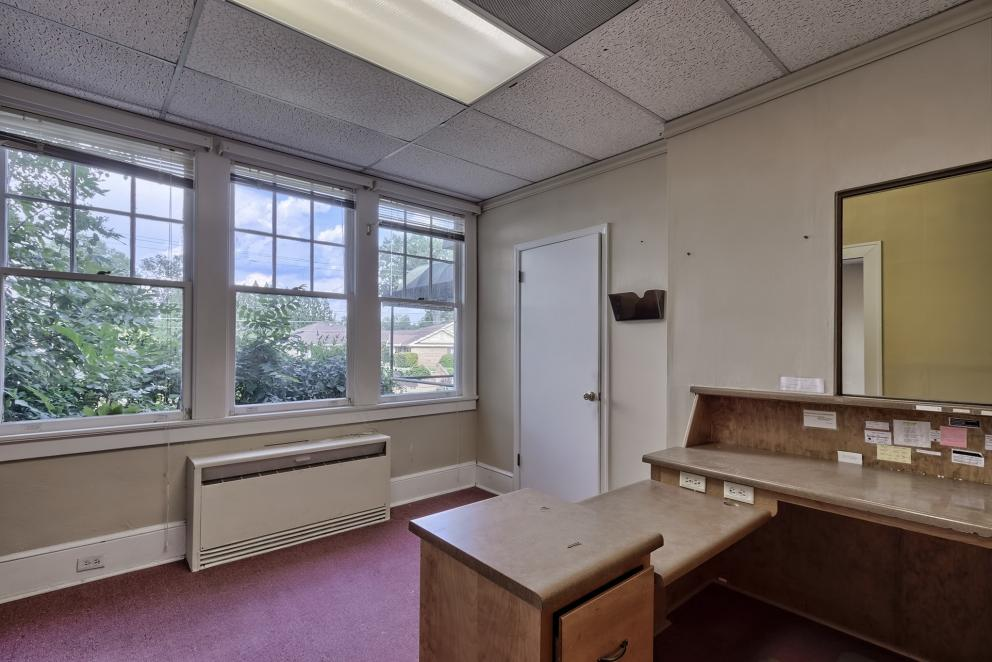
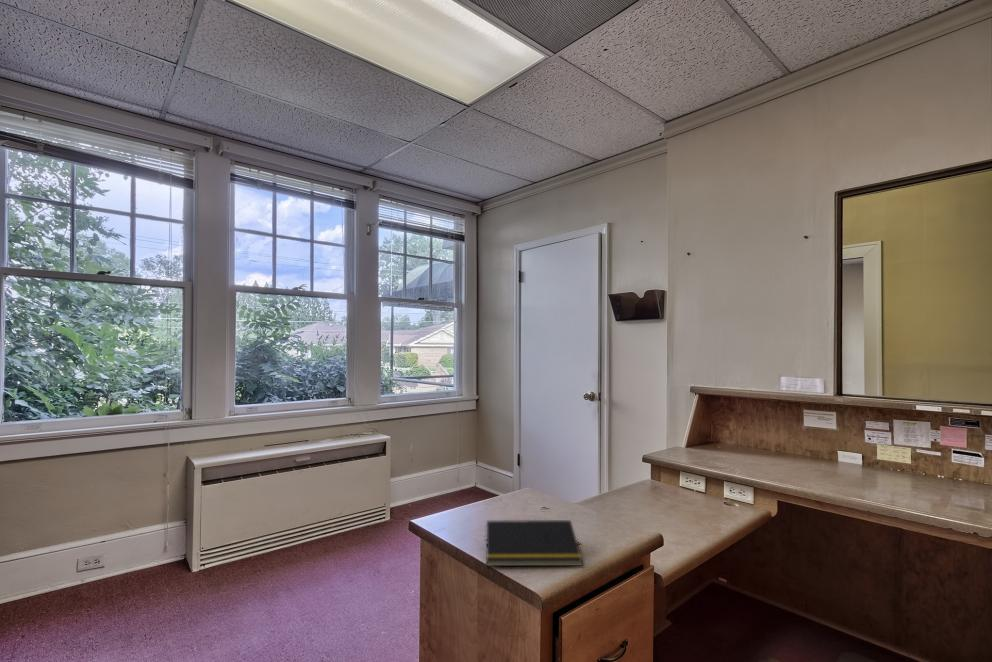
+ notepad [483,519,583,567]
